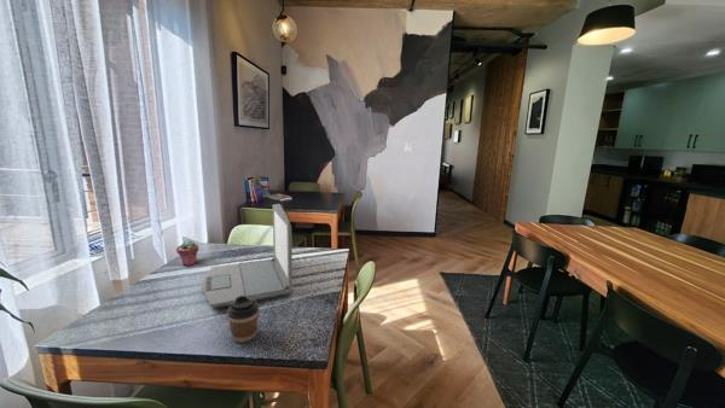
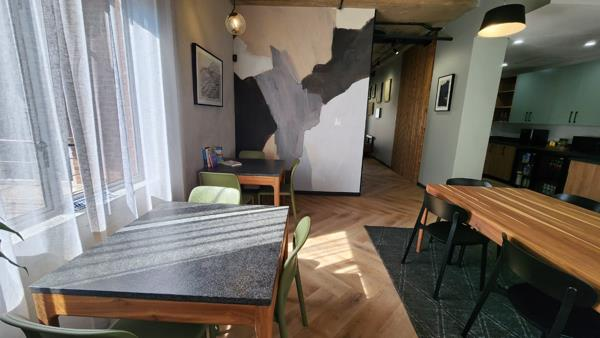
- potted succulent [175,239,199,267]
- laptop [201,203,295,309]
- coffee cup [226,296,260,344]
